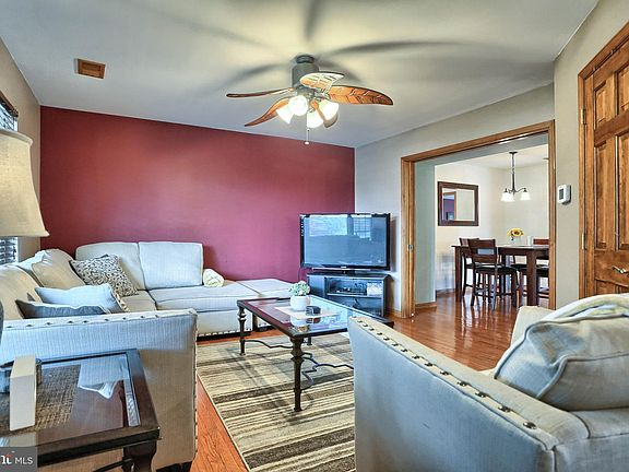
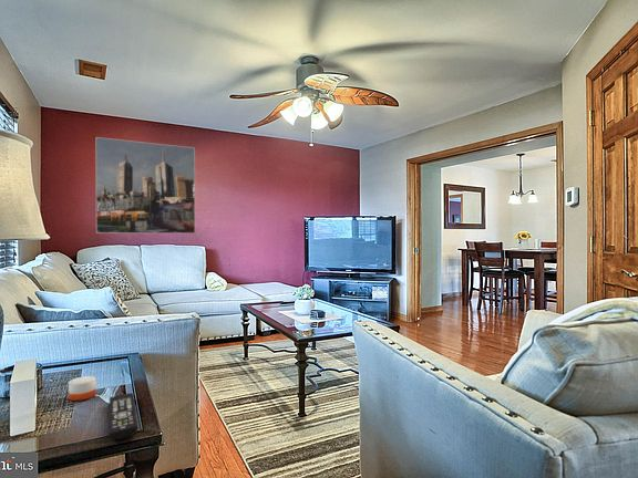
+ remote control [107,392,138,440]
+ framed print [95,136,196,235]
+ candle [68,375,97,402]
